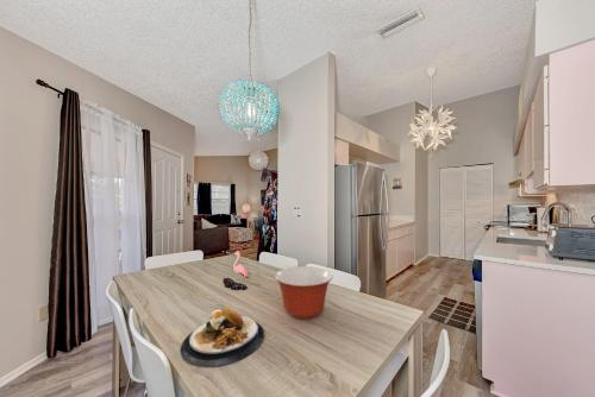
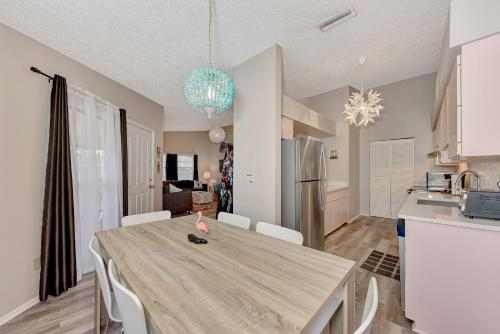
- mixing bowl [274,265,334,320]
- plate [180,307,265,367]
